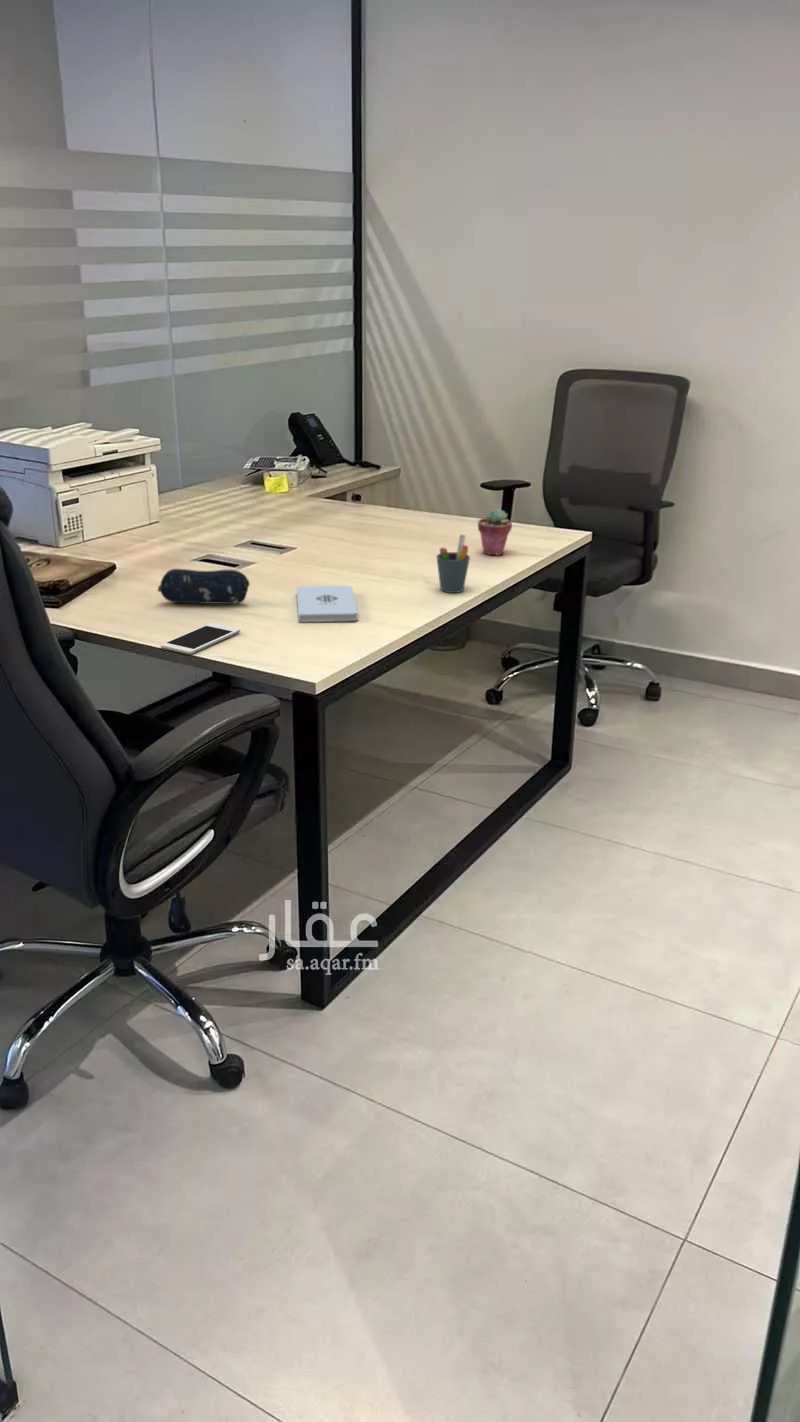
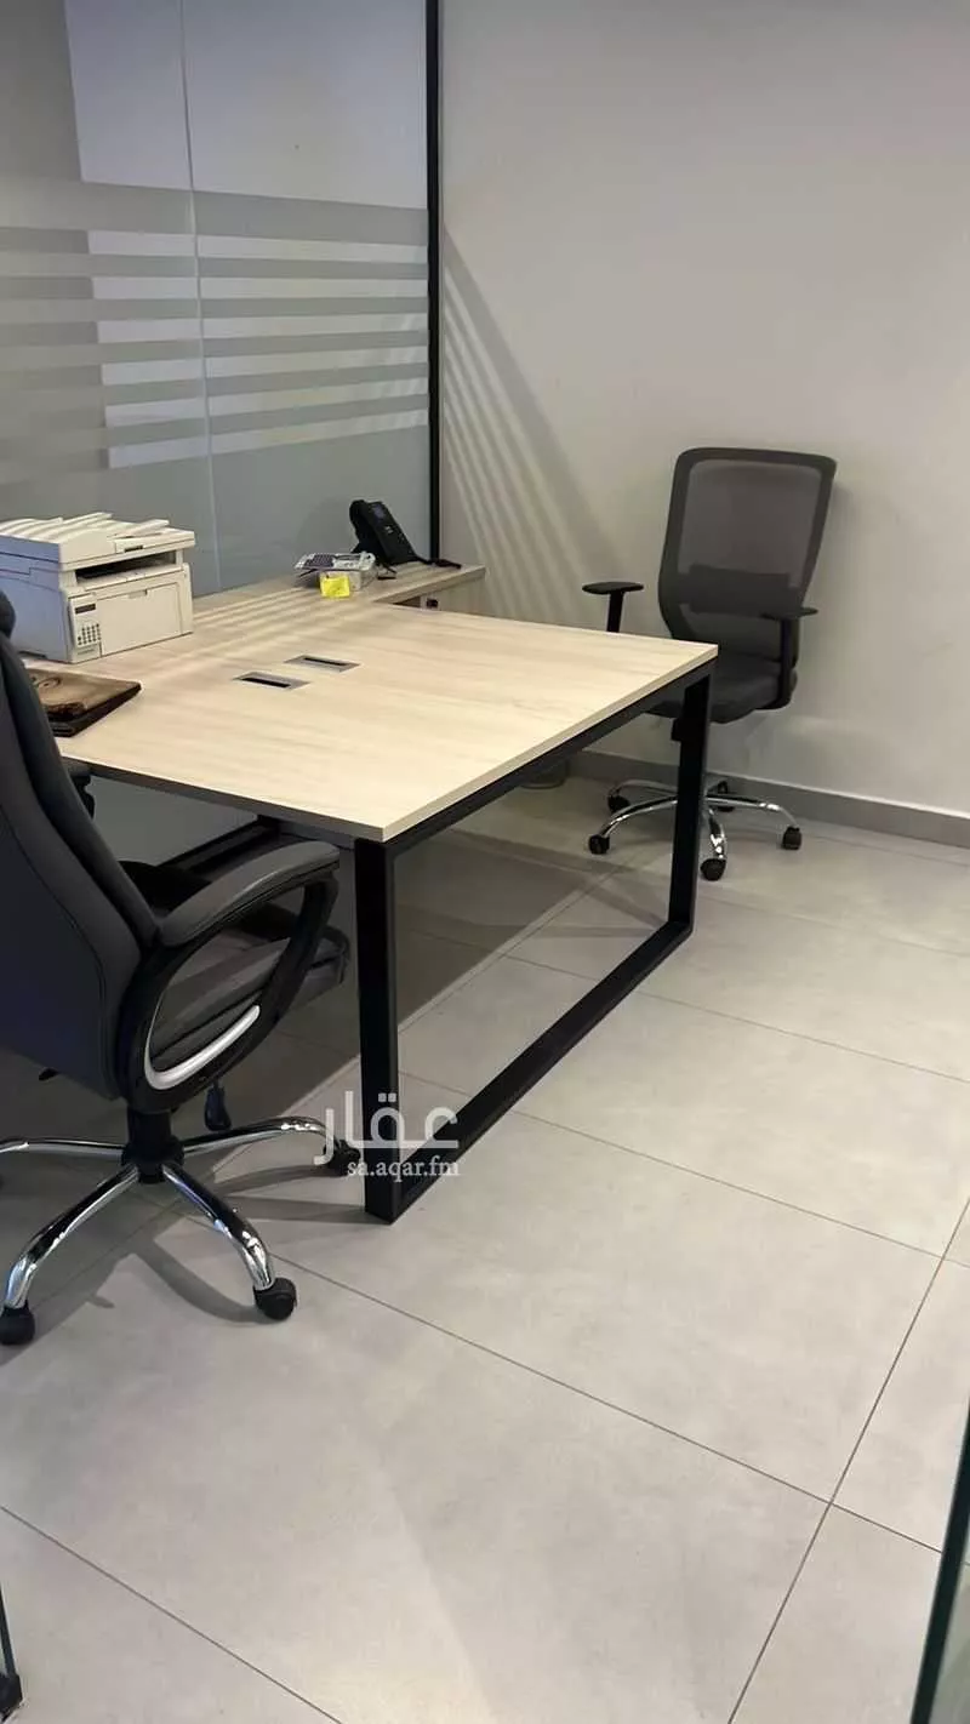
- pencil case [157,568,251,605]
- cell phone [160,622,241,655]
- notepad [296,585,359,623]
- potted succulent [477,508,513,556]
- pen holder [435,533,471,594]
